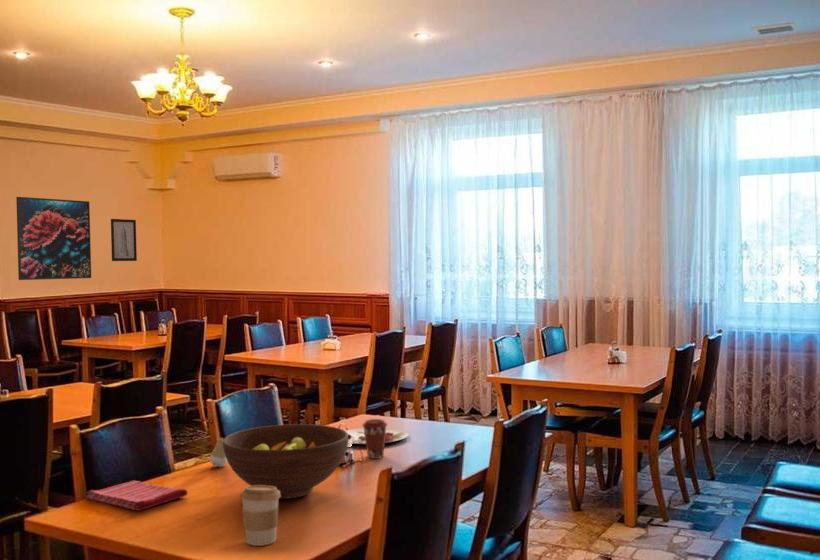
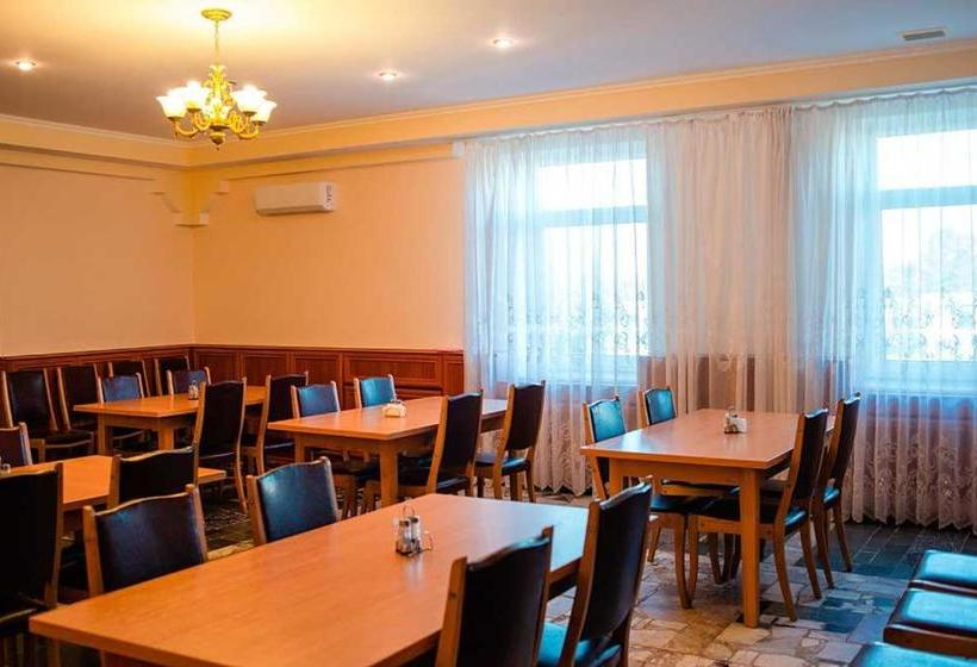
- fruit bowl [223,423,349,500]
- coffee cup [361,418,388,460]
- dish towel [85,480,189,512]
- wall art [110,218,138,262]
- tooth [209,437,228,468]
- coffee cup [239,485,281,547]
- plate [345,427,409,445]
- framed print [15,196,92,281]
